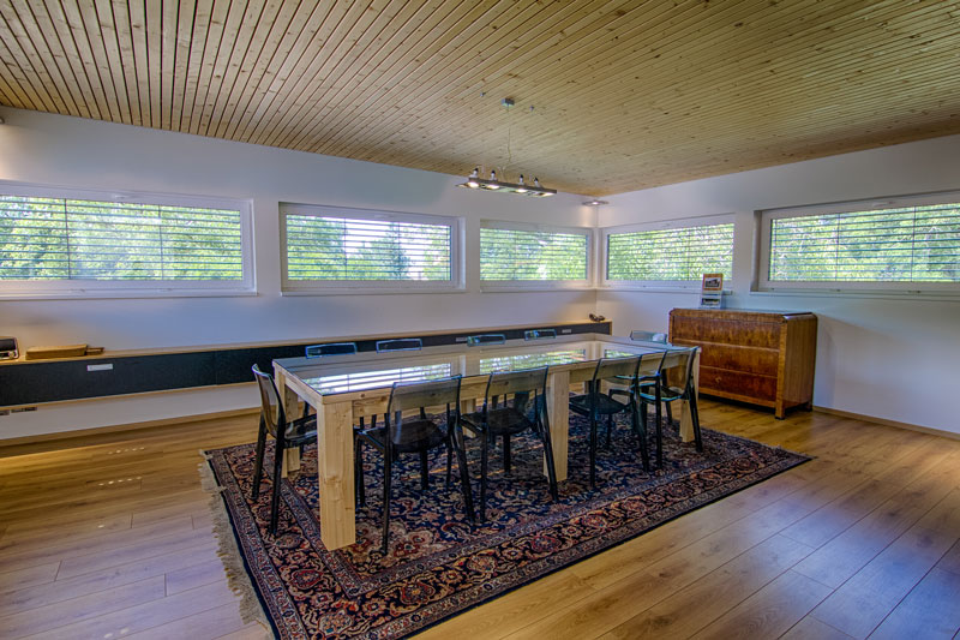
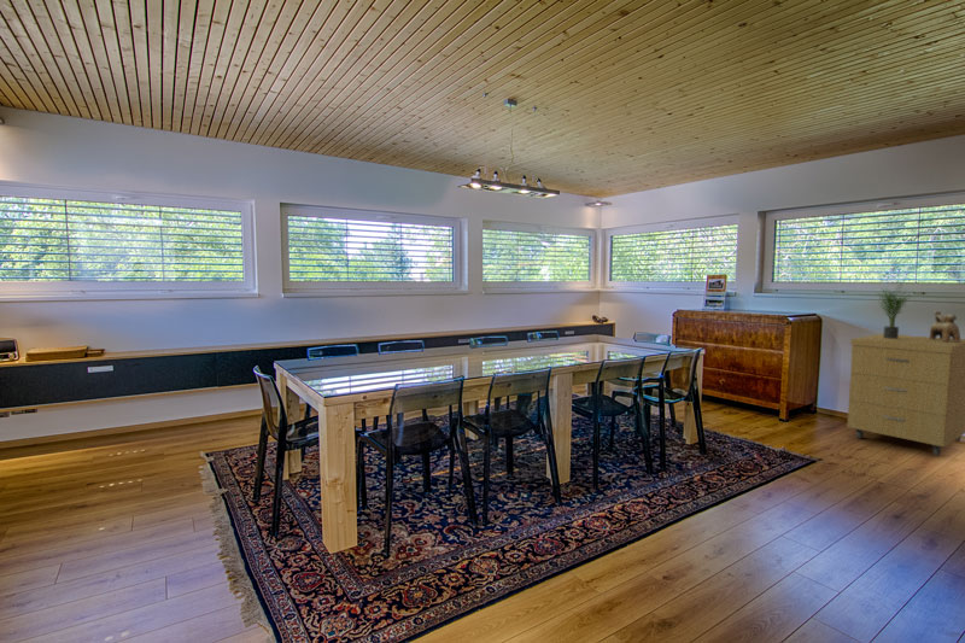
+ storage cabinet [846,333,965,457]
+ ceramic vessel [929,310,961,341]
+ potted plant [876,281,912,339]
